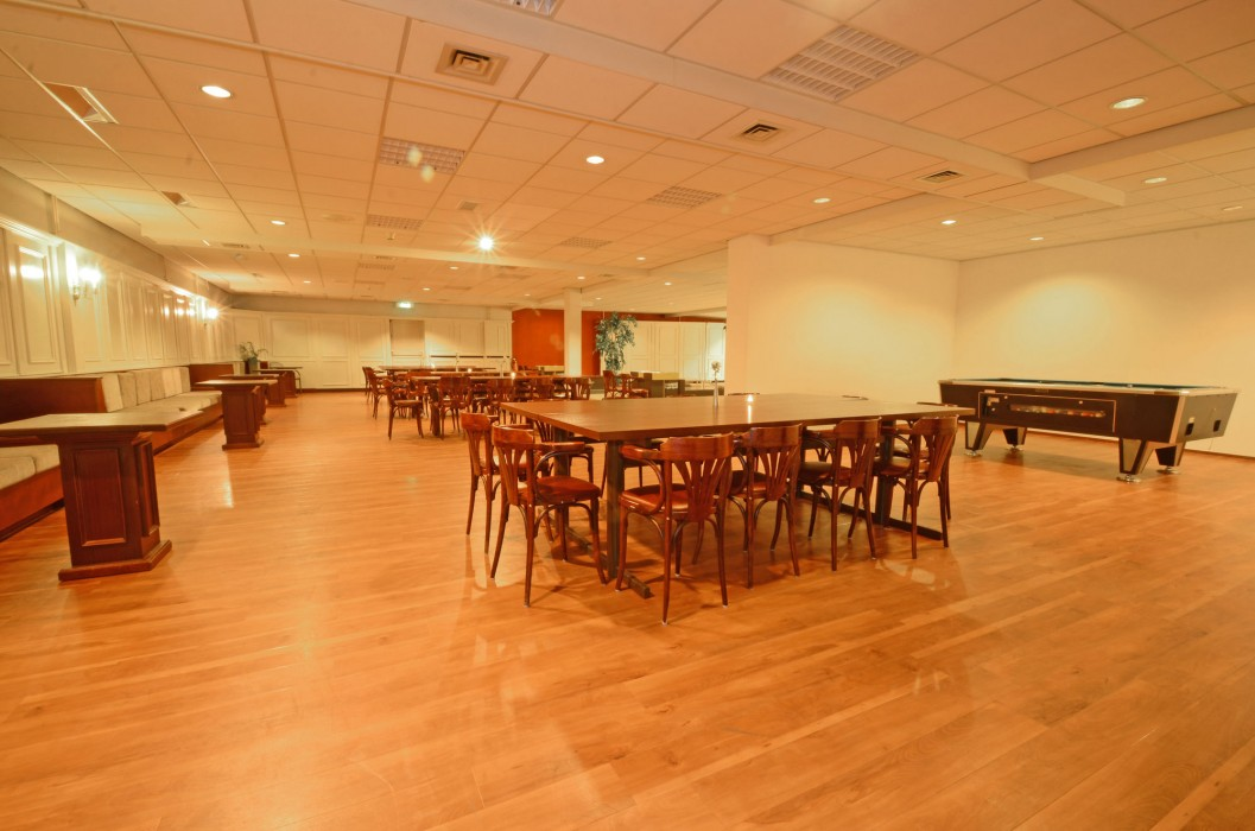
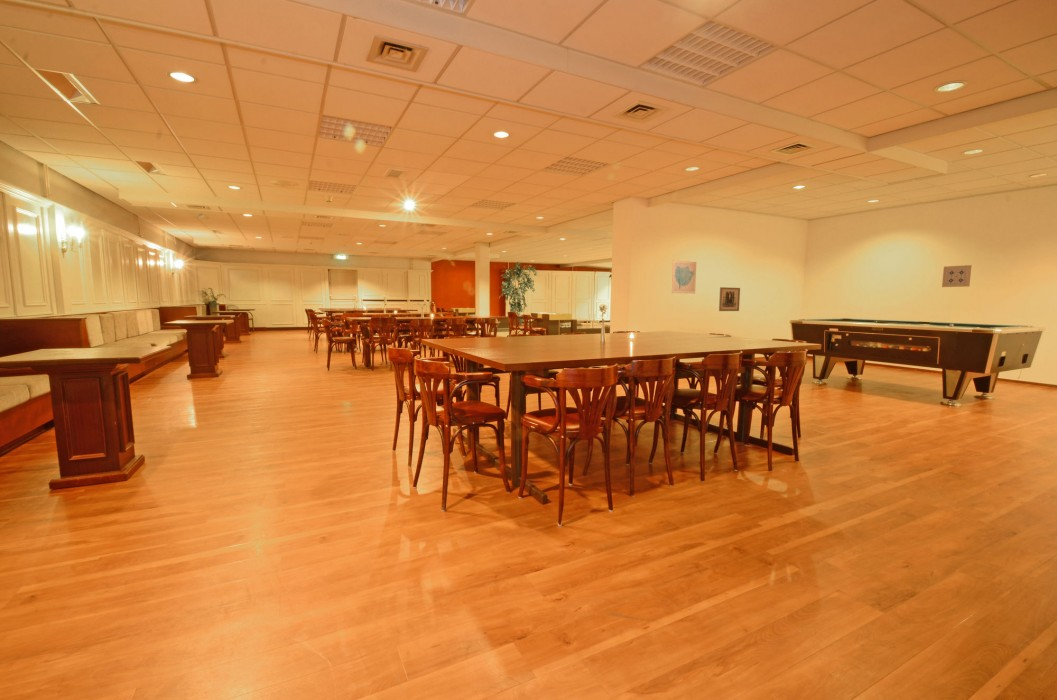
+ wall art [671,260,697,295]
+ wall art [718,286,741,312]
+ wall art [941,264,972,288]
